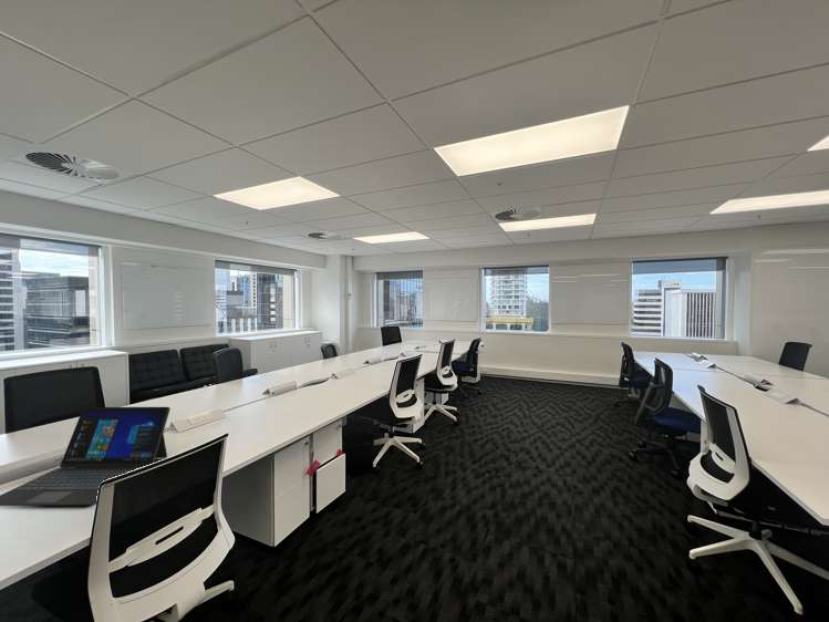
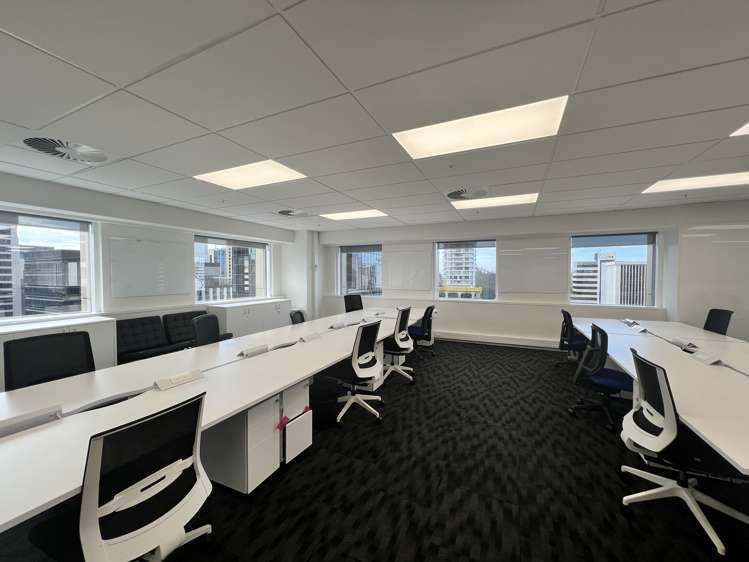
- laptop [0,406,172,507]
